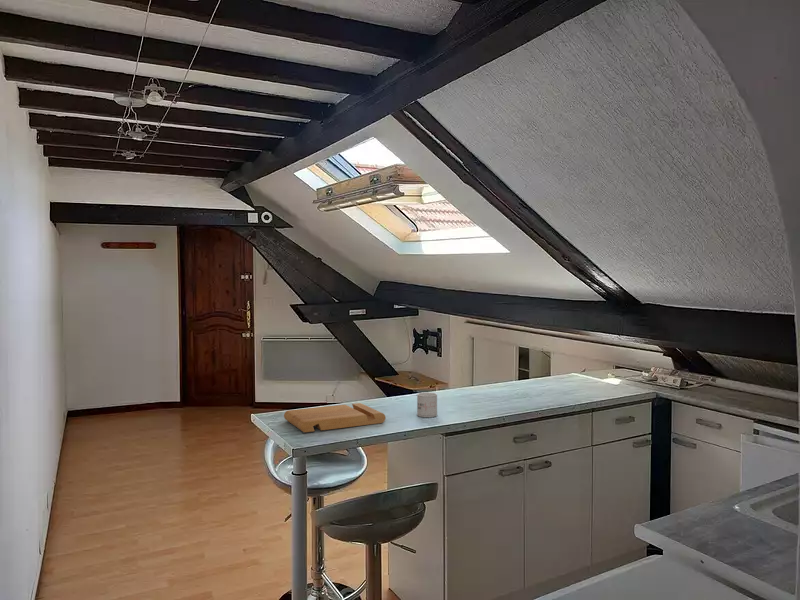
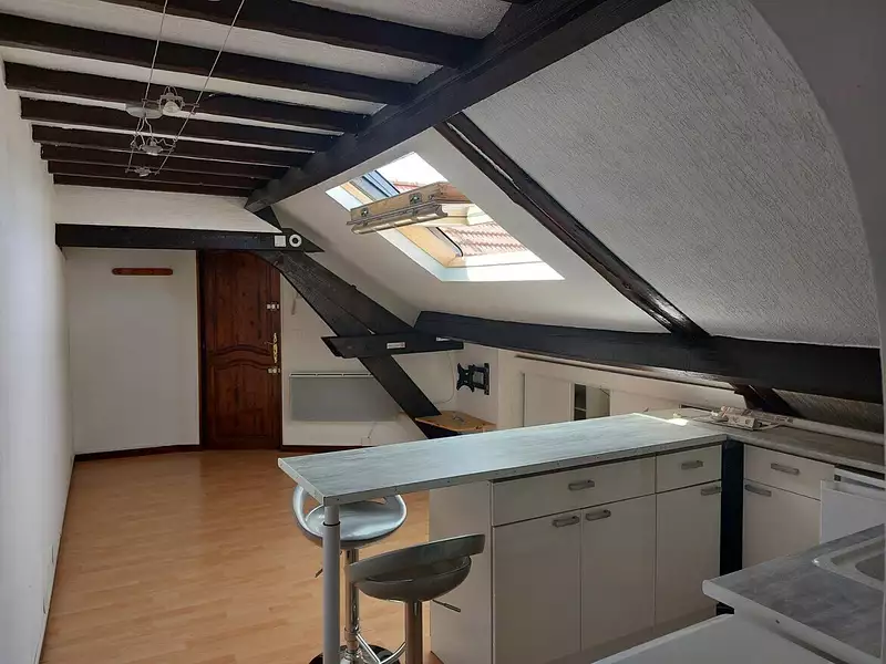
- cutting board [283,402,387,433]
- mug [416,391,438,418]
